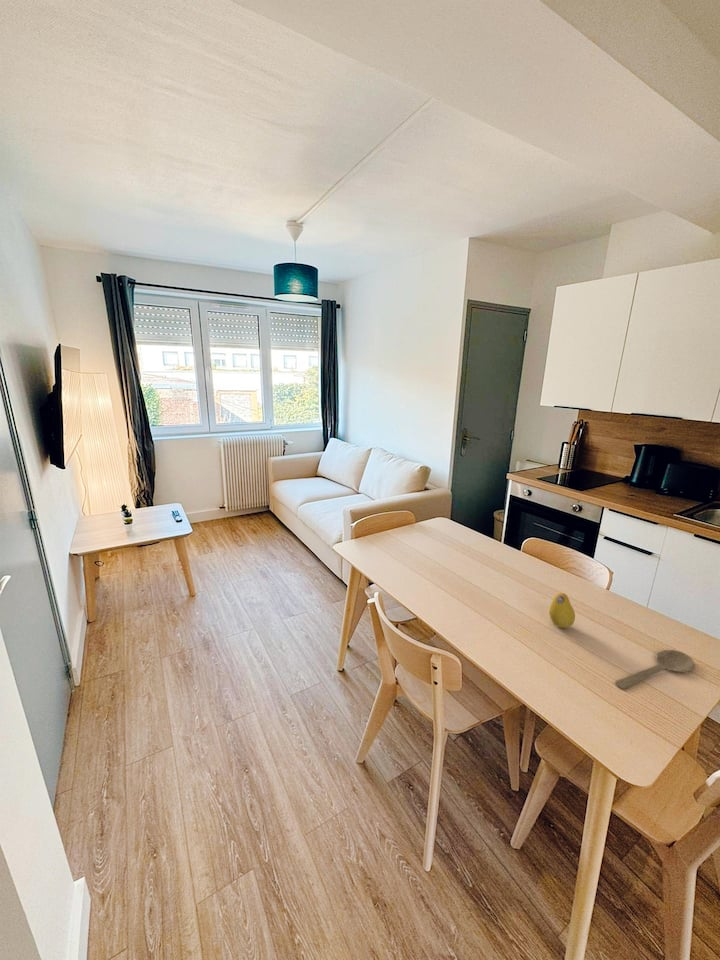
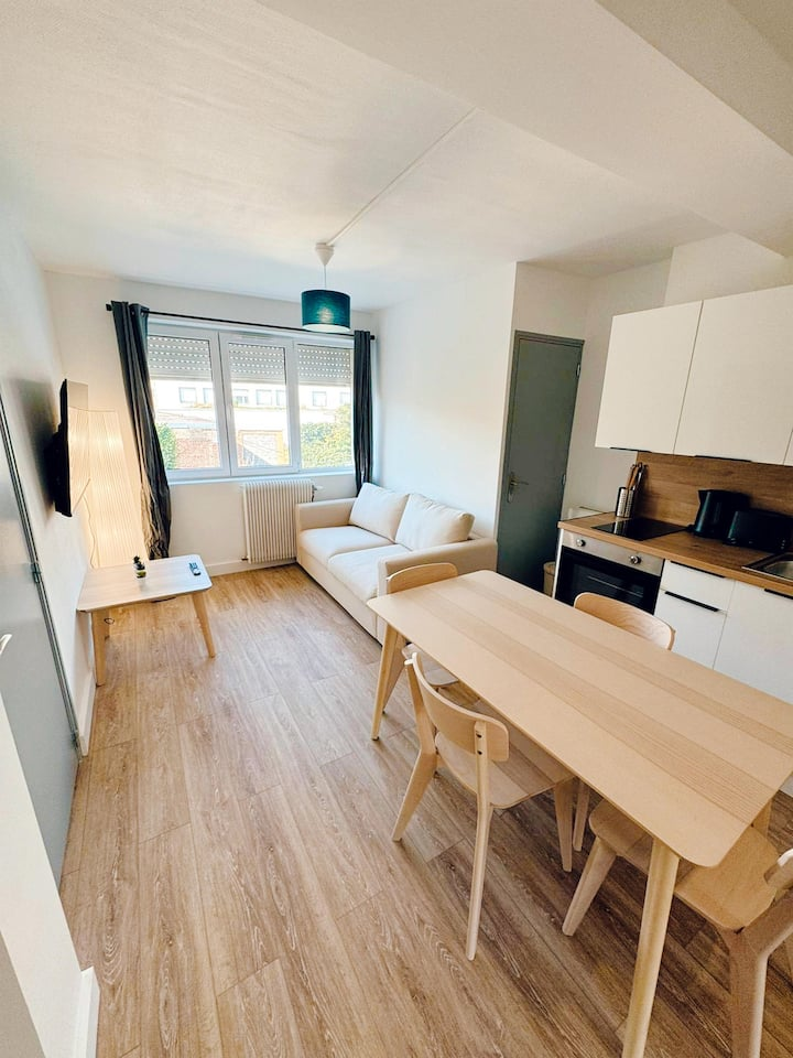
- fruit [548,592,576,629]
- wooden spoon [614,649,696,690]
